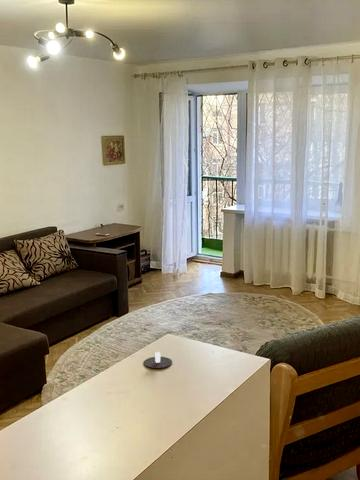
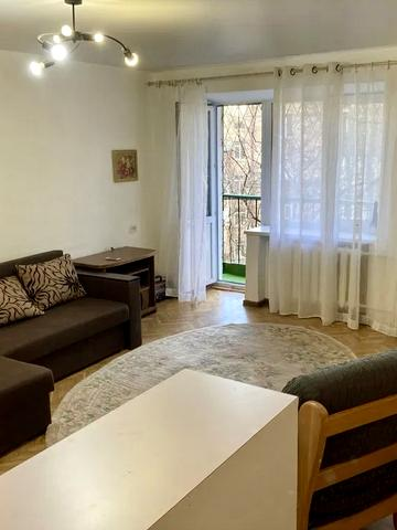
- candle [143,351,173,369]
